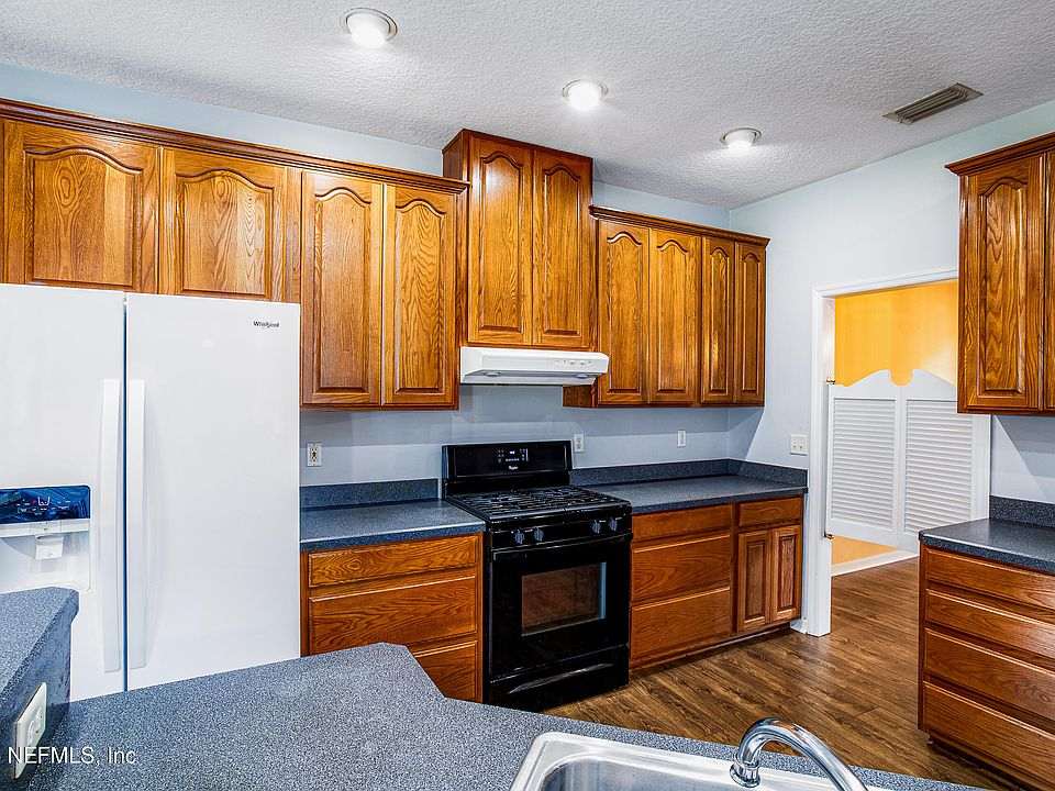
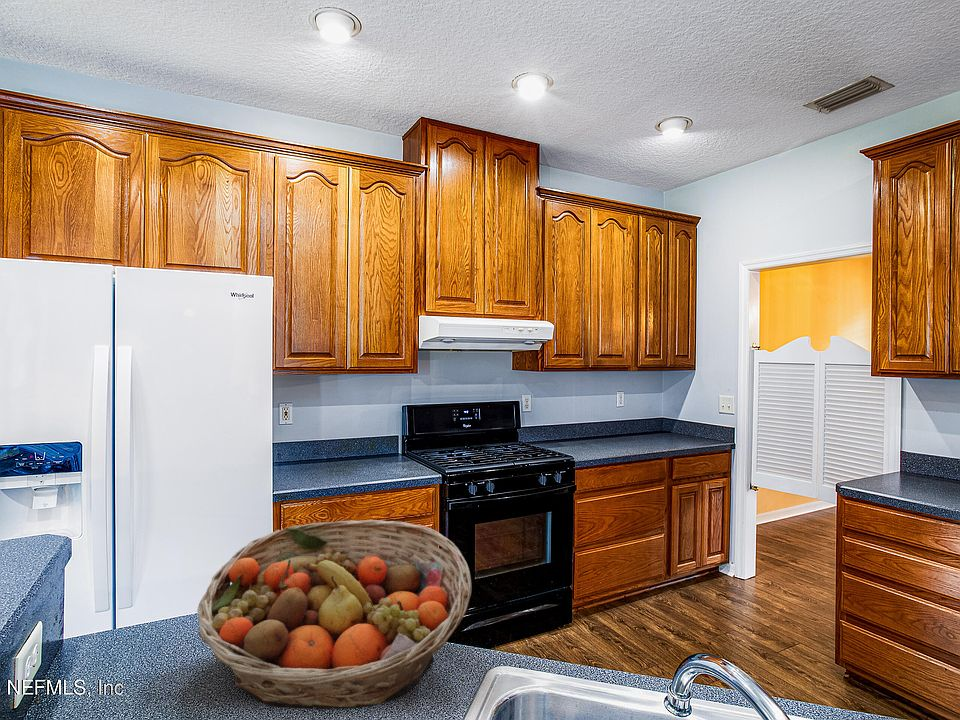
+ fruit basket [196,519,473,710]
